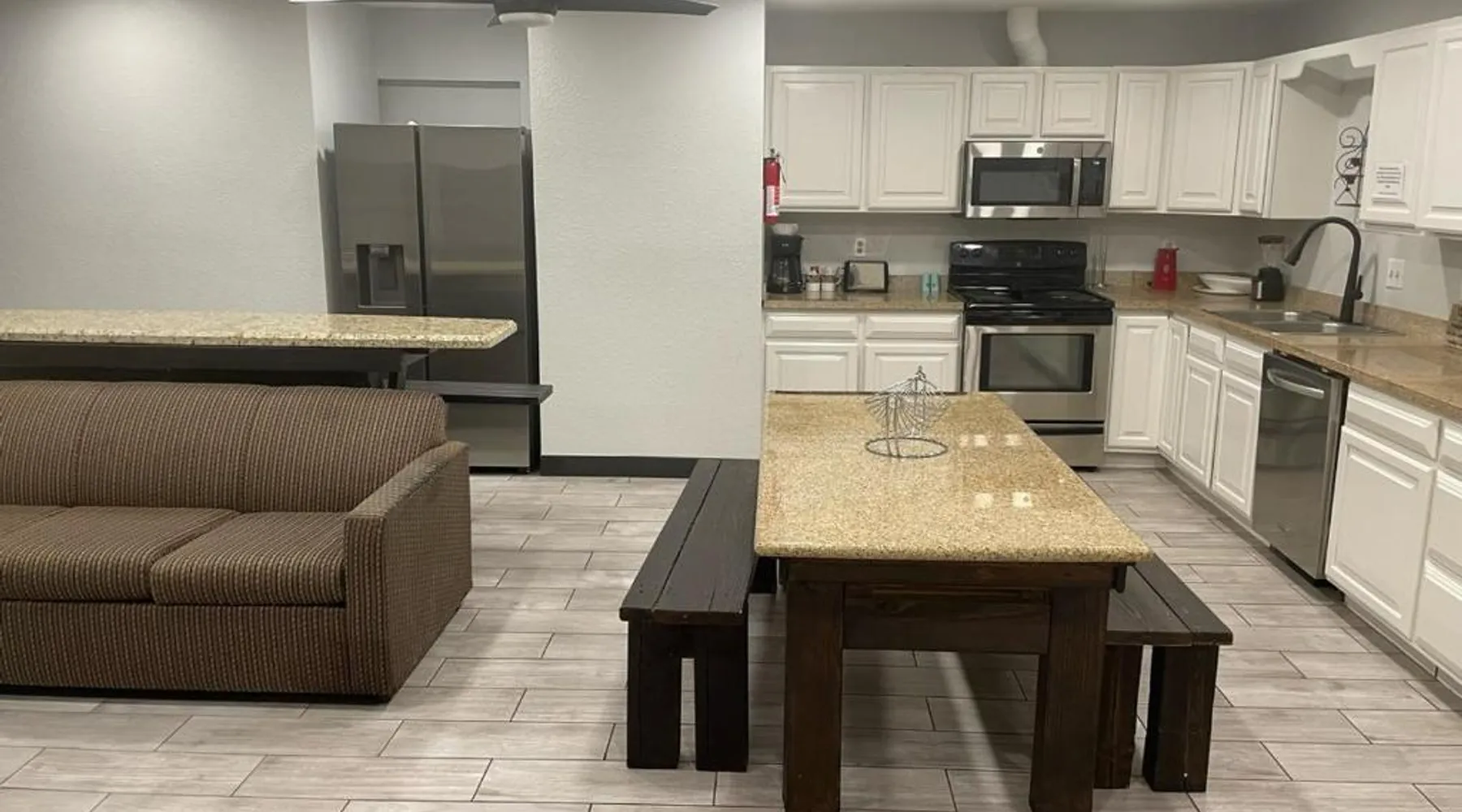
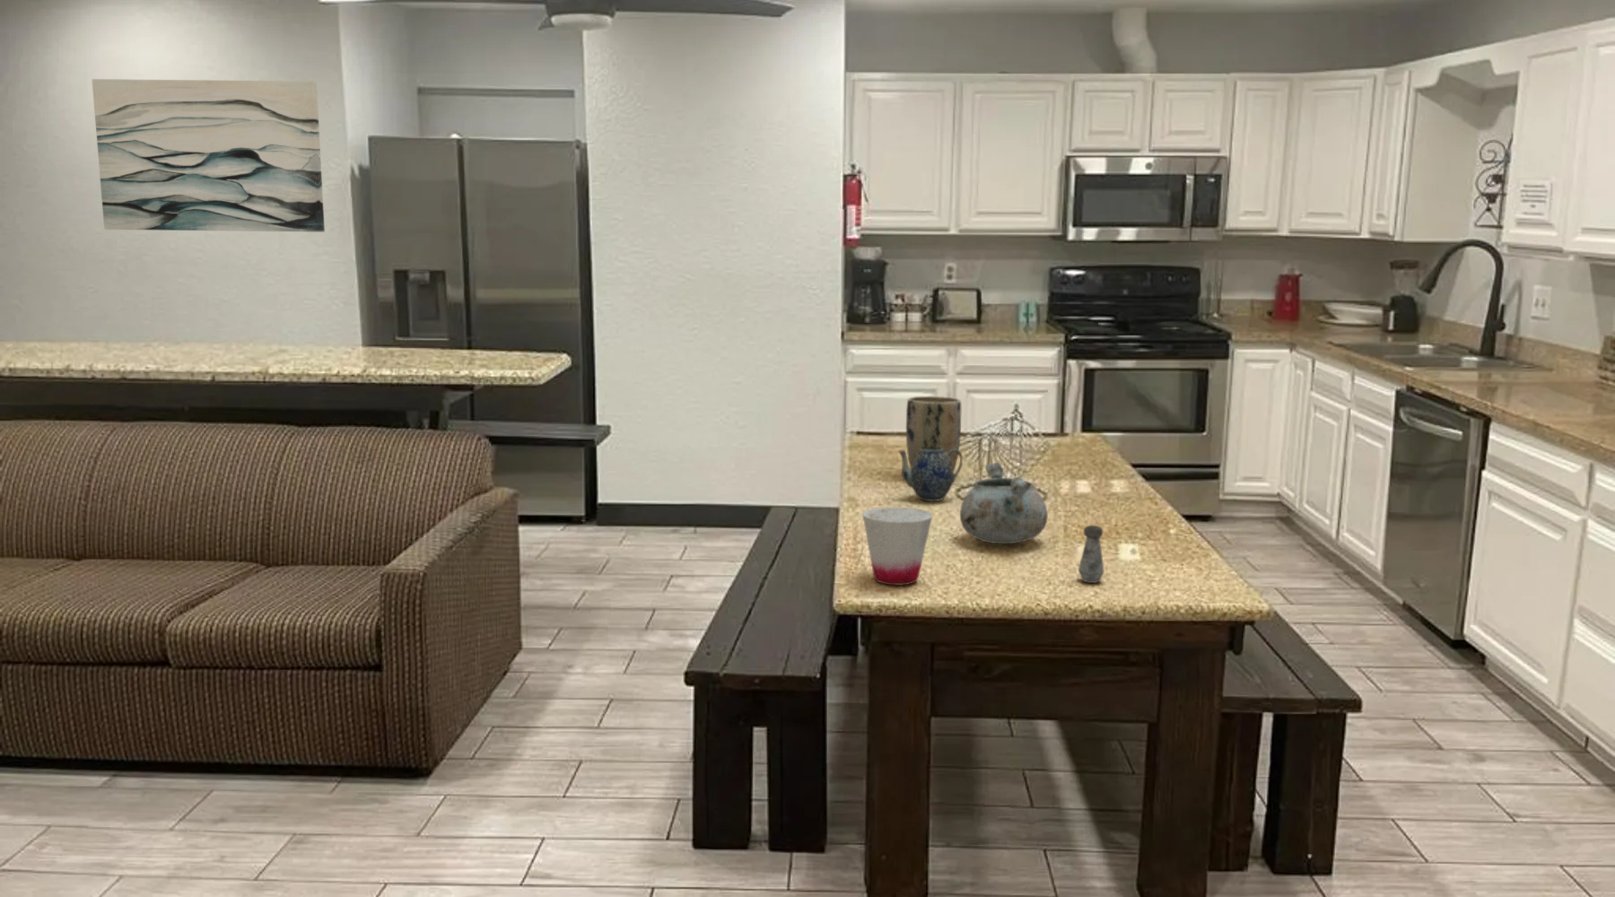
+ teapot [898,445,963,503]
+ salt shaker [1077,525,1105,584]
+ cup [862,506,933,585]
+ decorative bowl [959,462,1048,545]
+ wall art [92,78,326,233]
+ plant pot [906,395,962,473]
